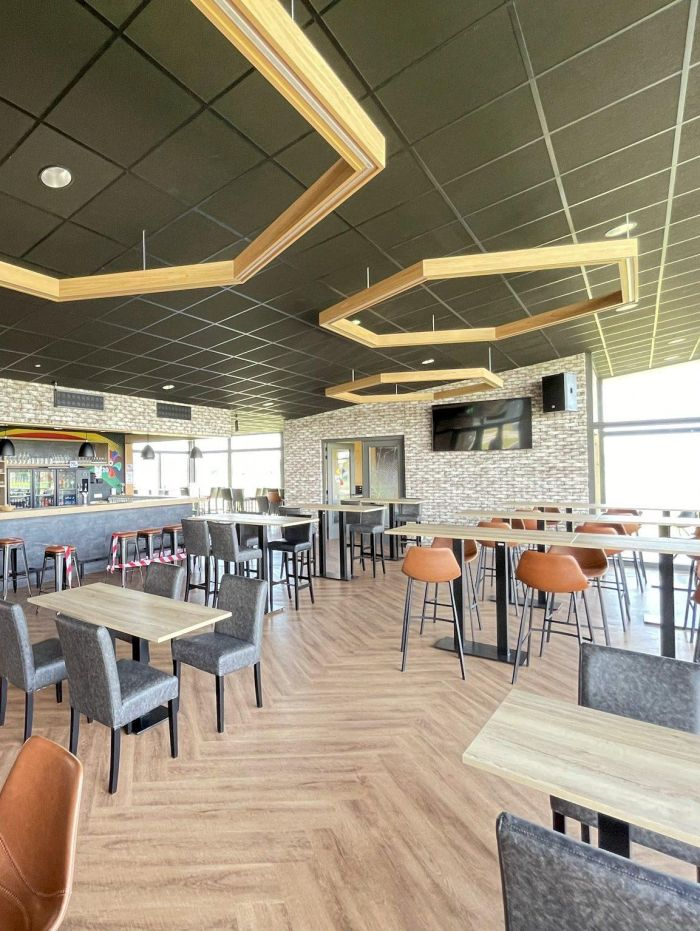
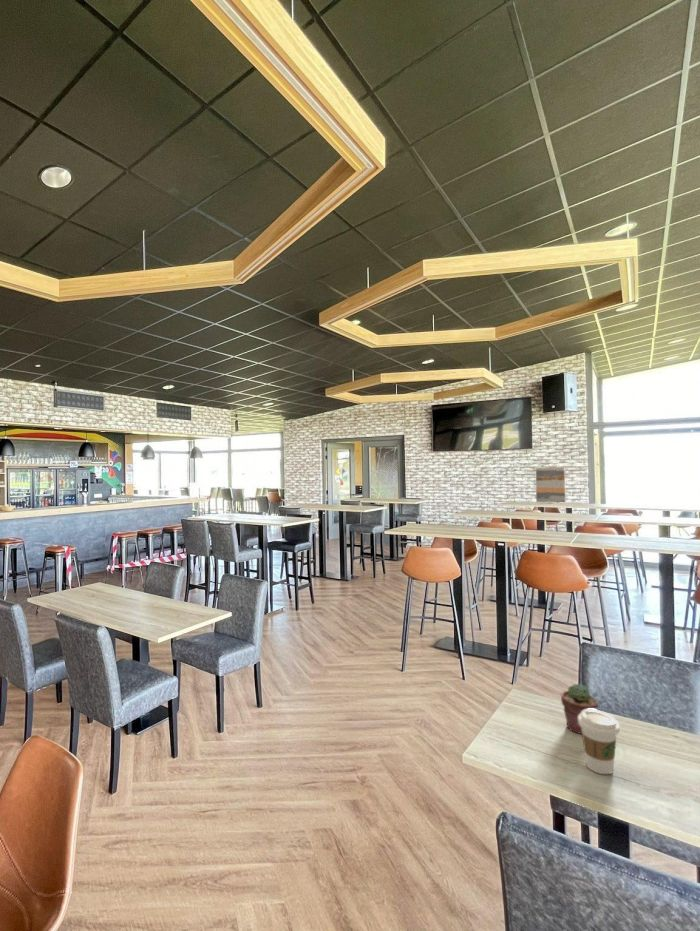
+ potted succulent [560,683,599,735]
+ wall art [535,466,567,503]
+ coffee cup [578,709,621,775]
